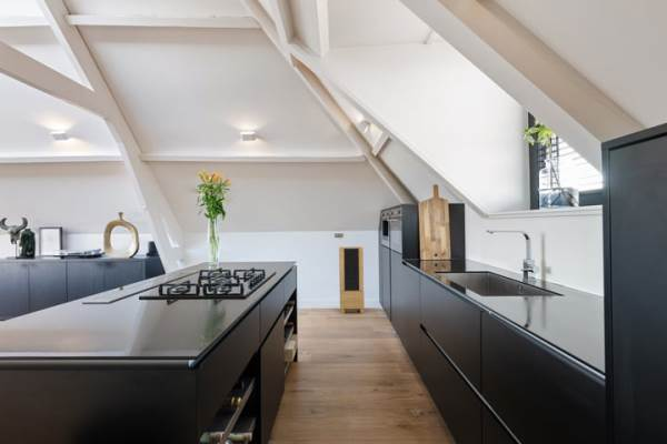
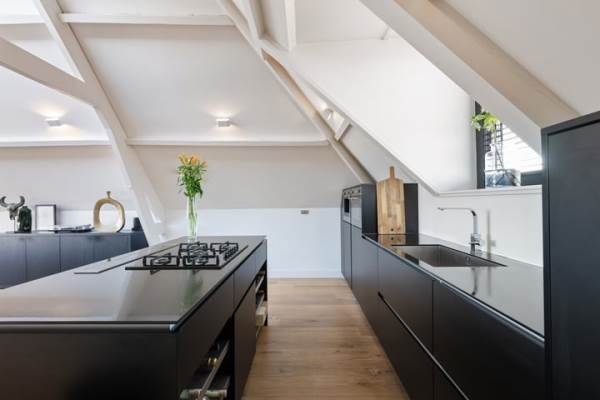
- storage cabinet [338,245,366,314]
